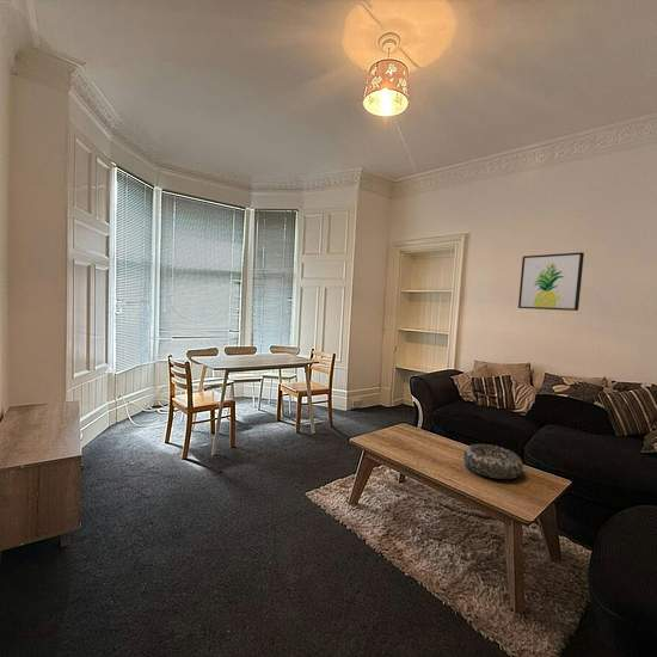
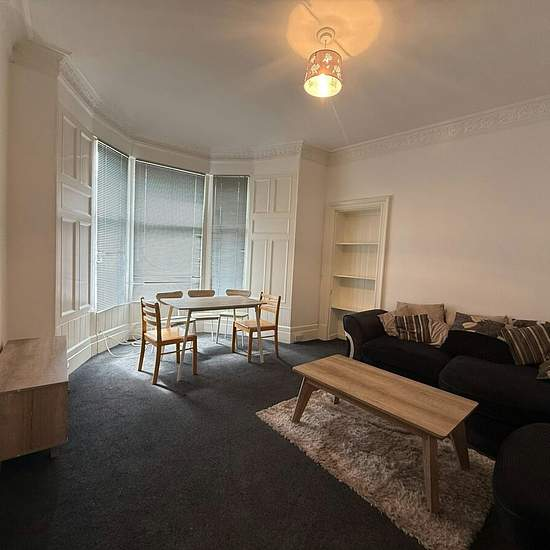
- wall art [517,251,585,312]
- decorative bowl [462,443,524,480]
